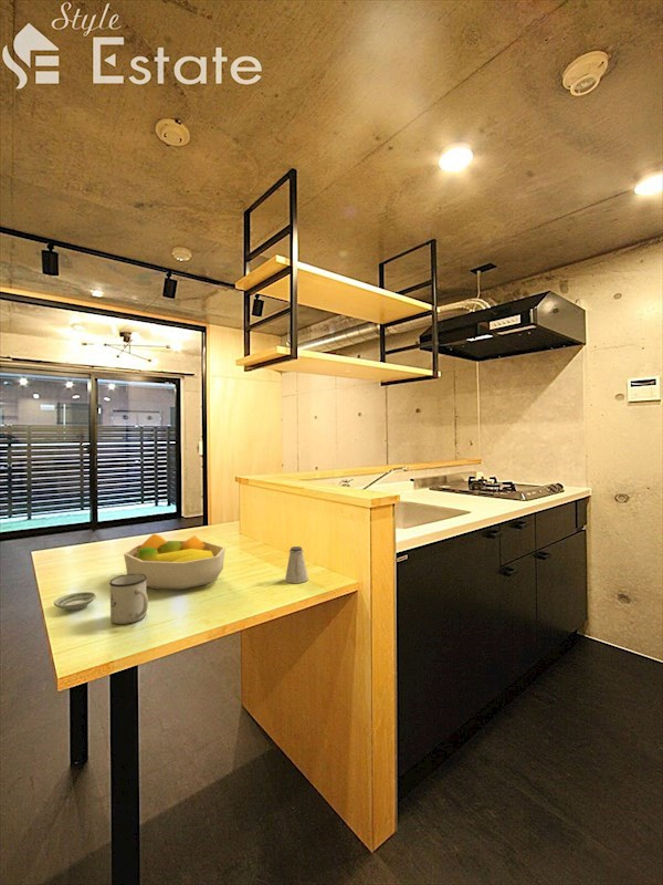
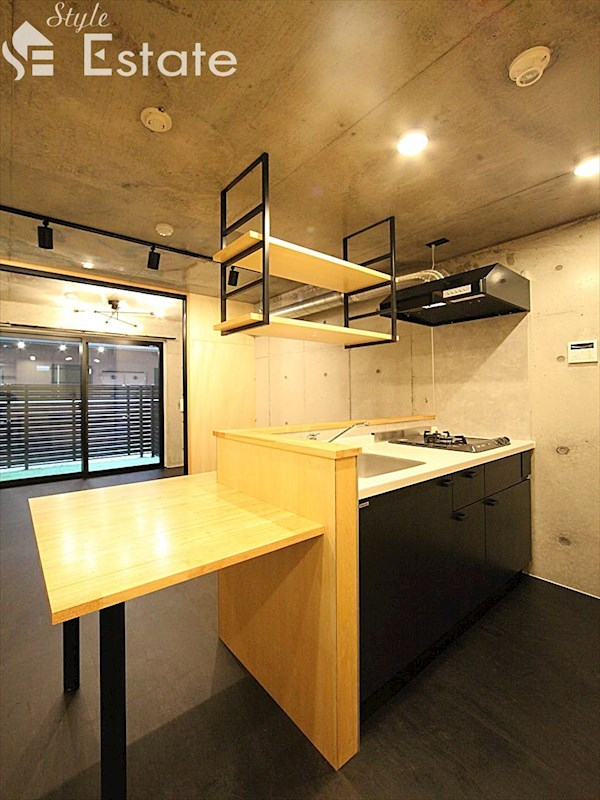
- saltshaker [284,545,309,584]
- mug [108,573,149,625]
- fruit bowl [123,533,227,591]
- saucer [53,591,97,612]
